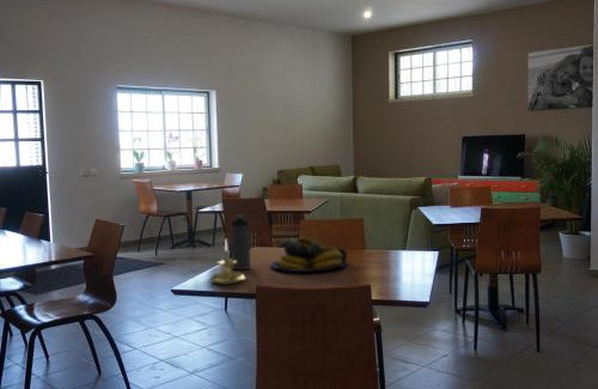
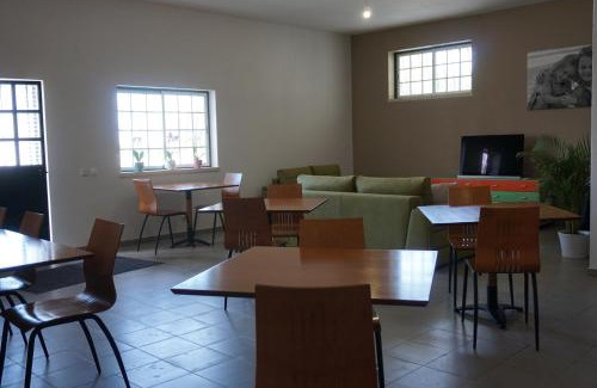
- water bottle [230,214,251,271]
- candle holder [208,238,246,286]
- fruit bowl [270,236,349,273]
